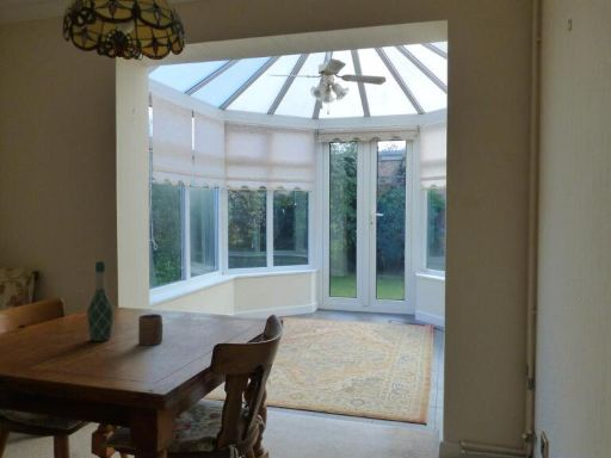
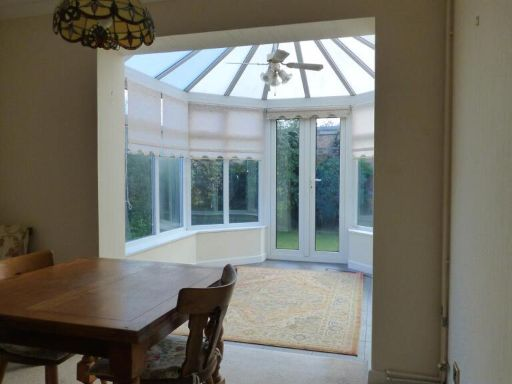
- wine bottle [86,260,116,342]
- cup [137,312,163,346]
